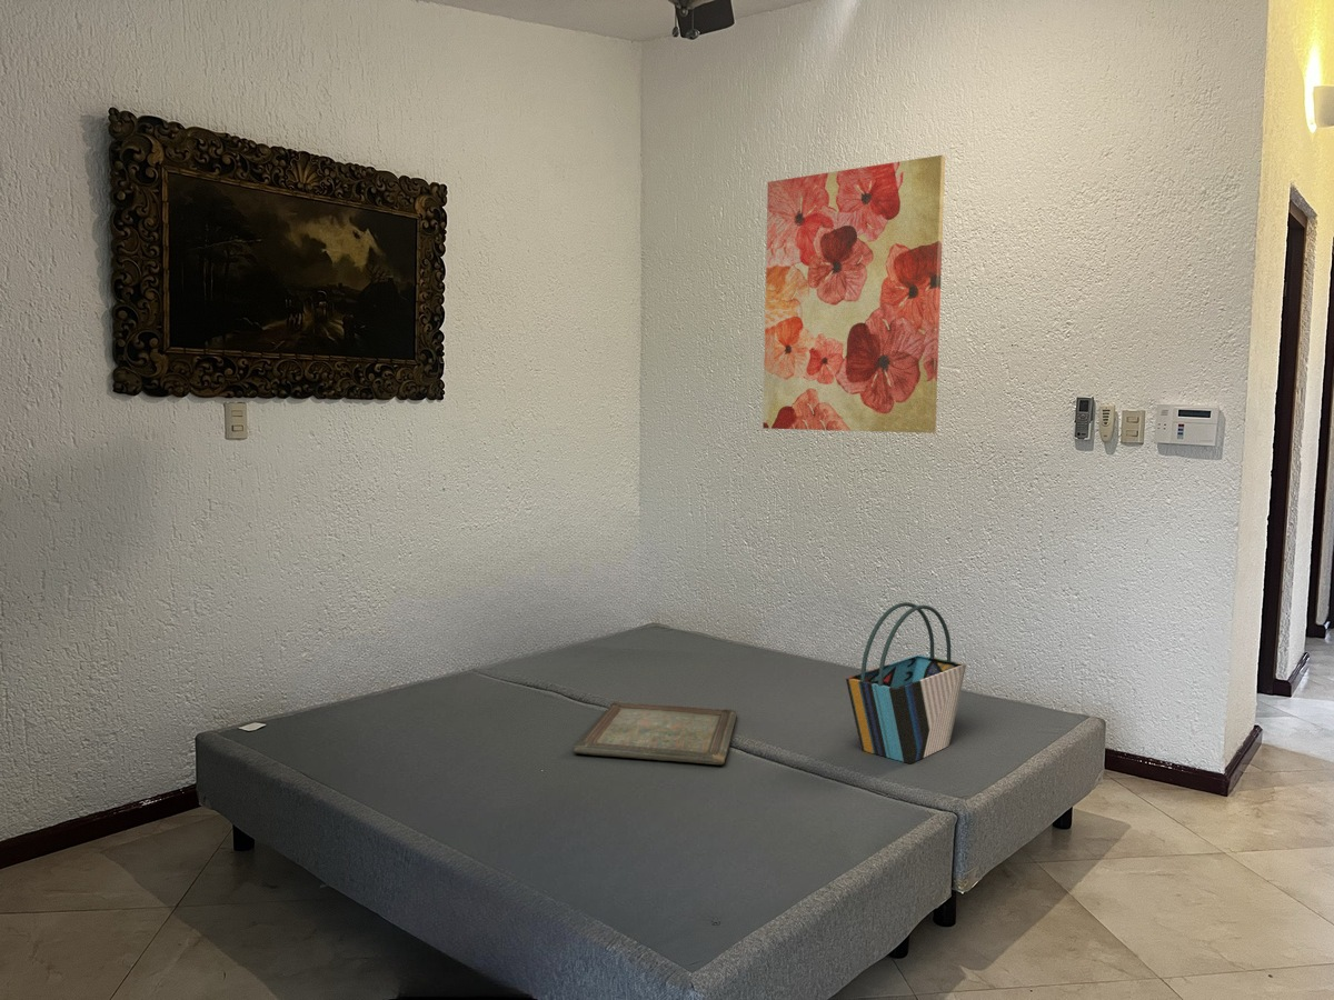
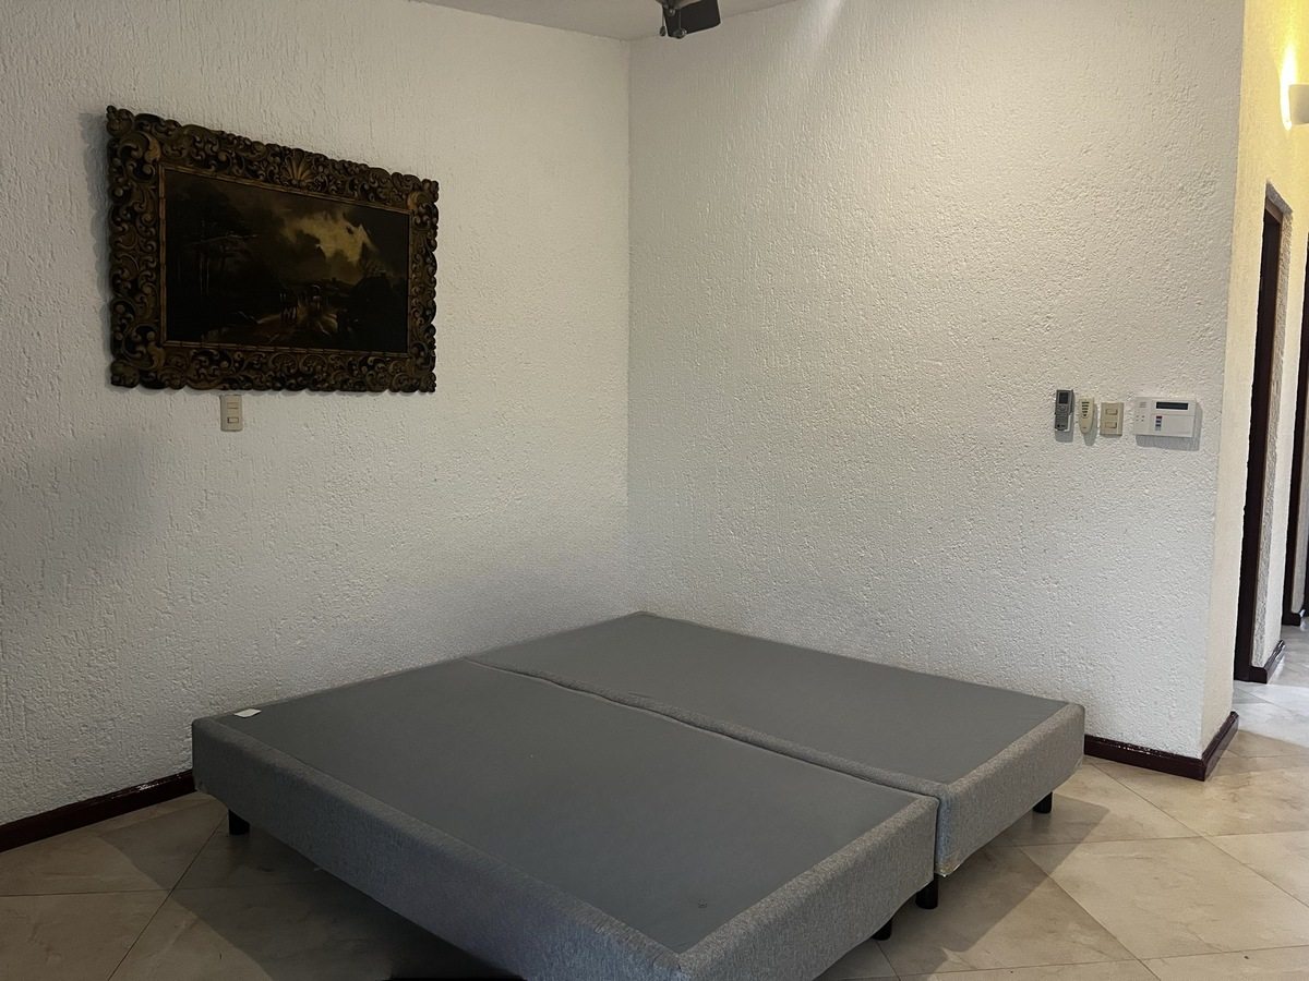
- serving tray [573,701,738,766]
- tote bag [845,601,967,764]
- wall art [761,154,946,434]
